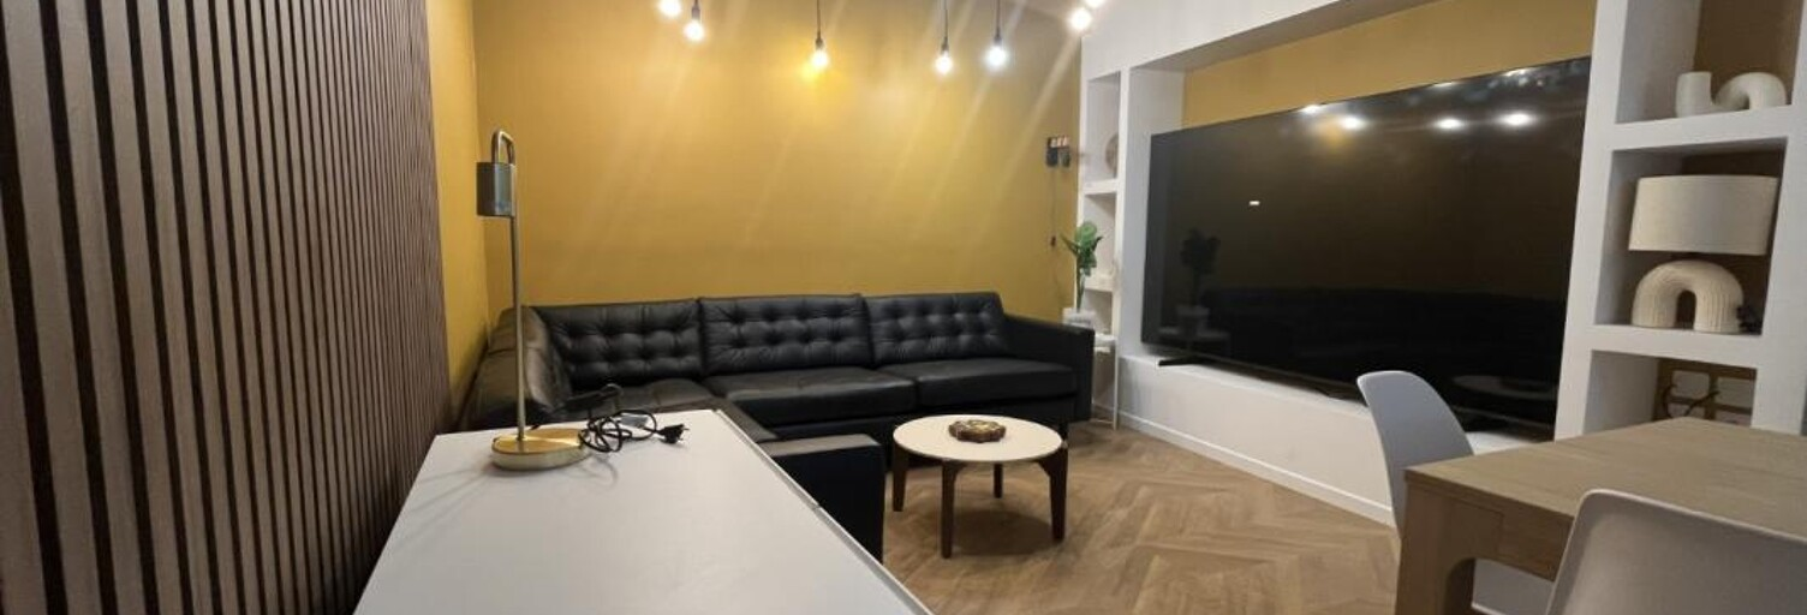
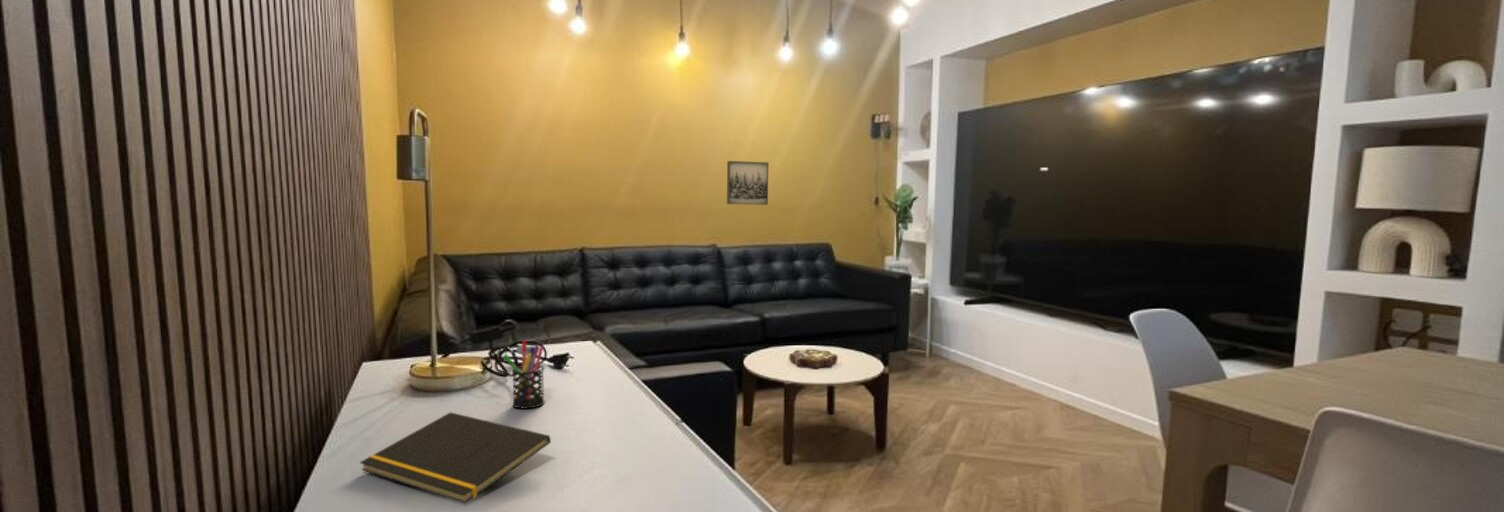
+ wall art [726,160,769,206]
+ notepad [359,411,552,504]
+ pen holder [502,339,545,410]
